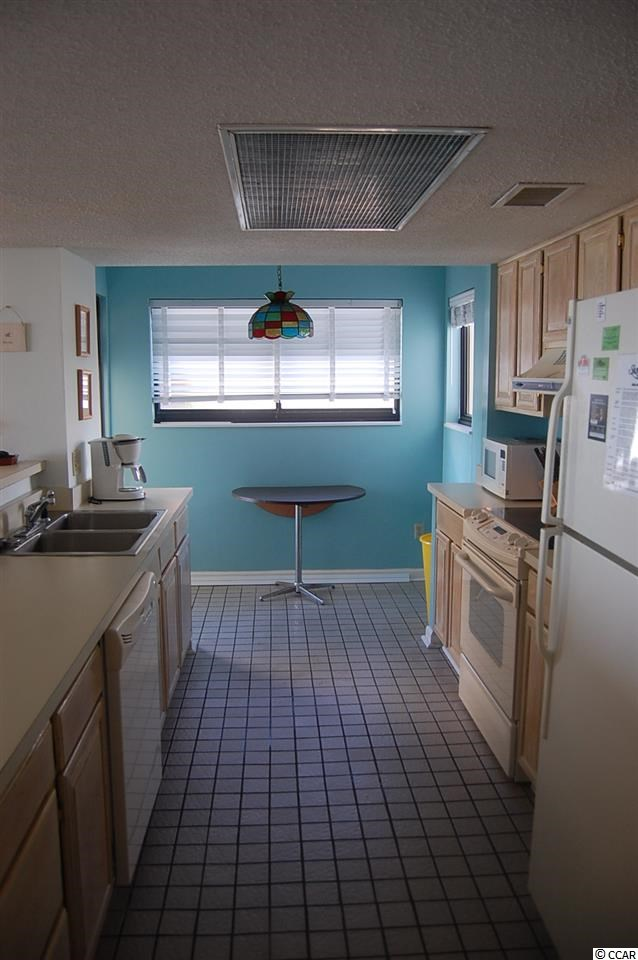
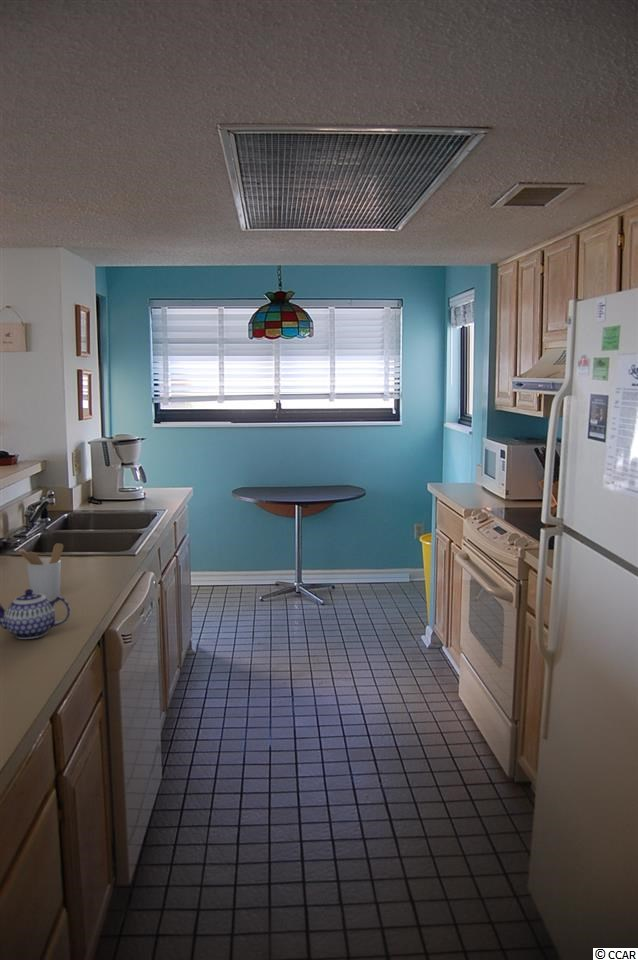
+ utensil holder [16,542,64,602]
+ teapot [0,588,71,640]
